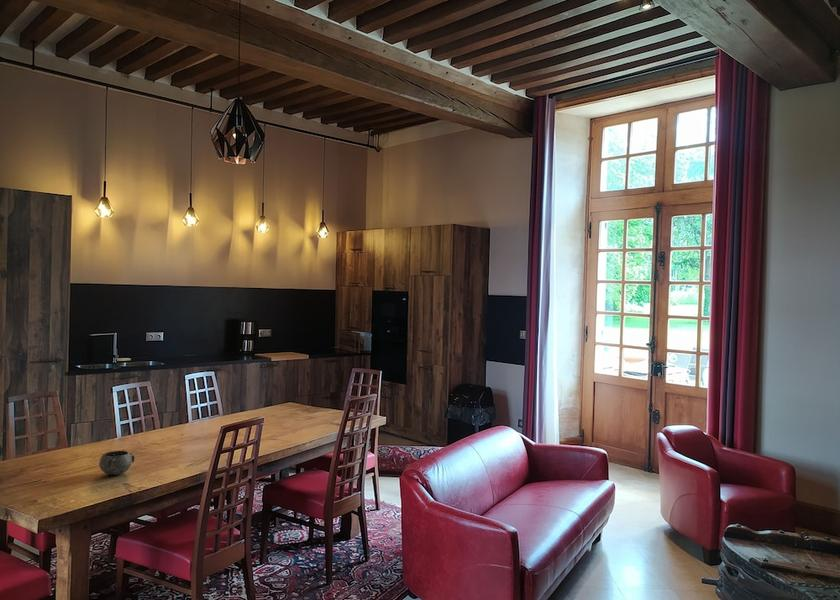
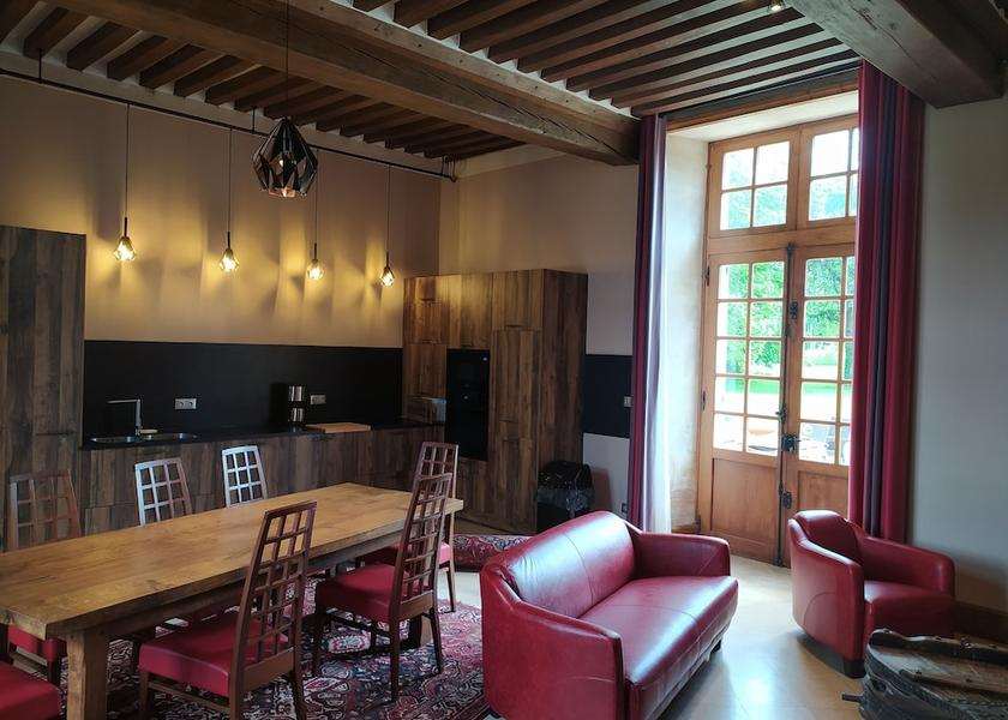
- decorative bowl [98,450,136,476]
